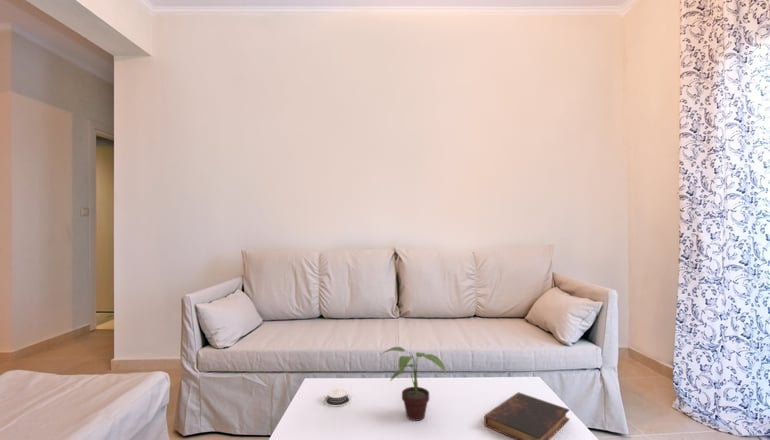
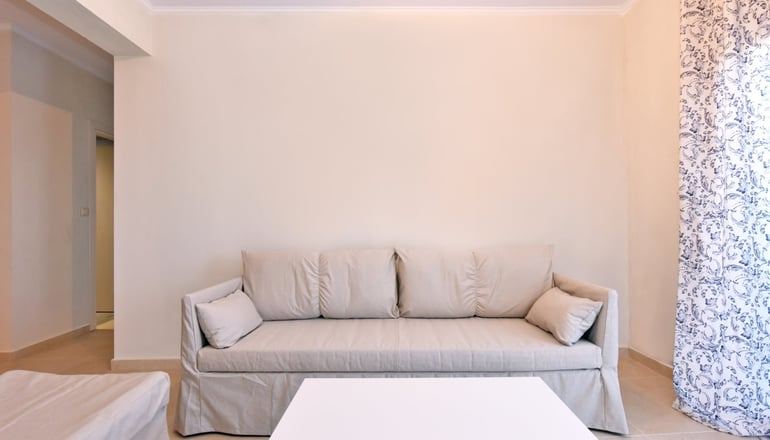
- architectural model [323,387,352,407]
- book [483,391,570,440]
- potted plant [381,346,448,422]
